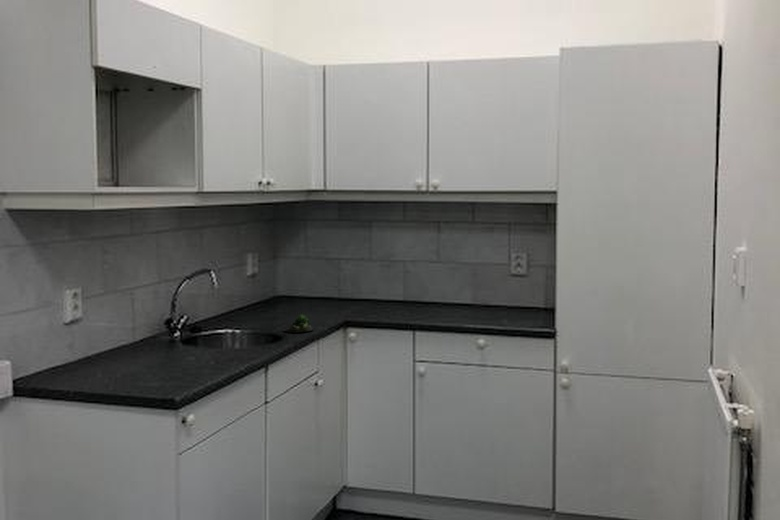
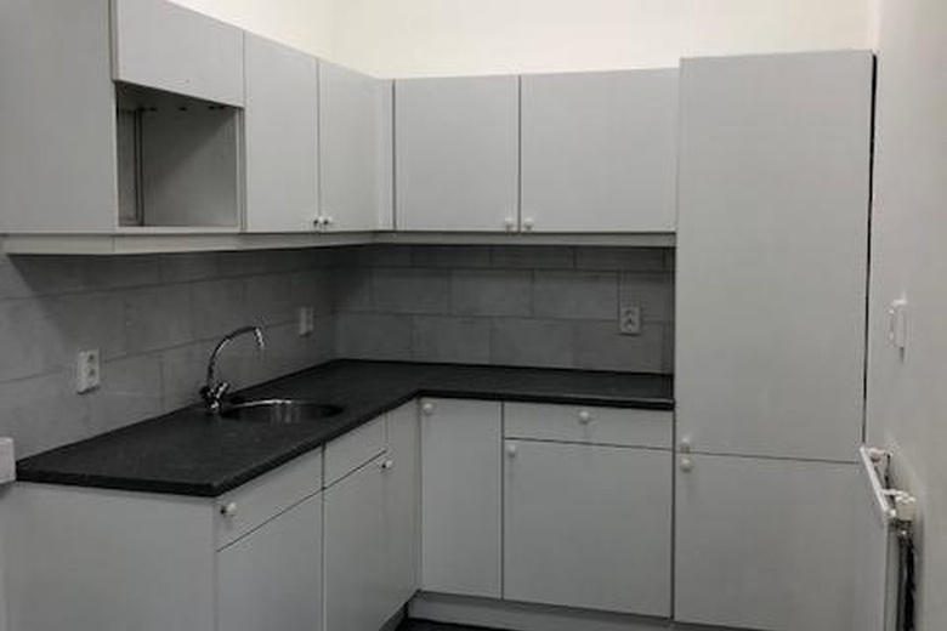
- succulent plant [282,313,314,334]
